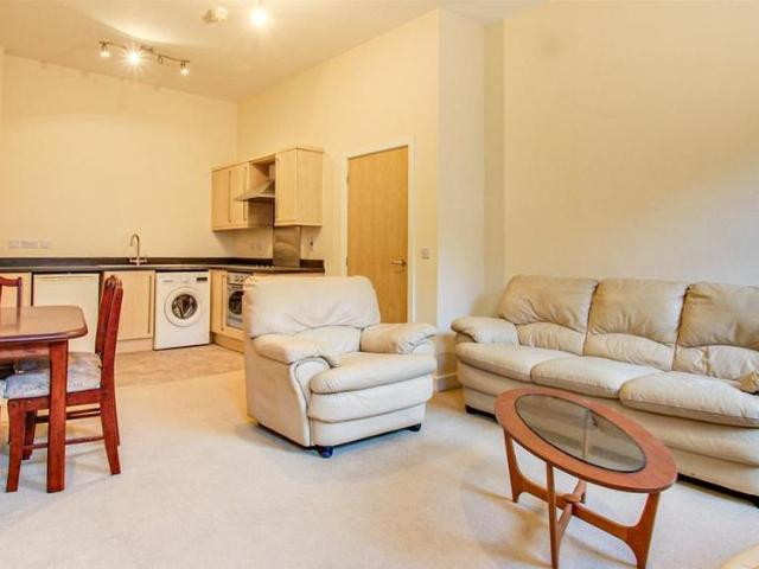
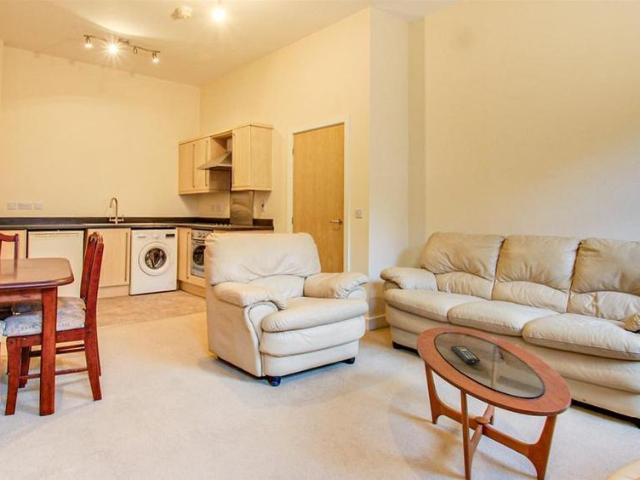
+ remote control [450,345,481,364]
